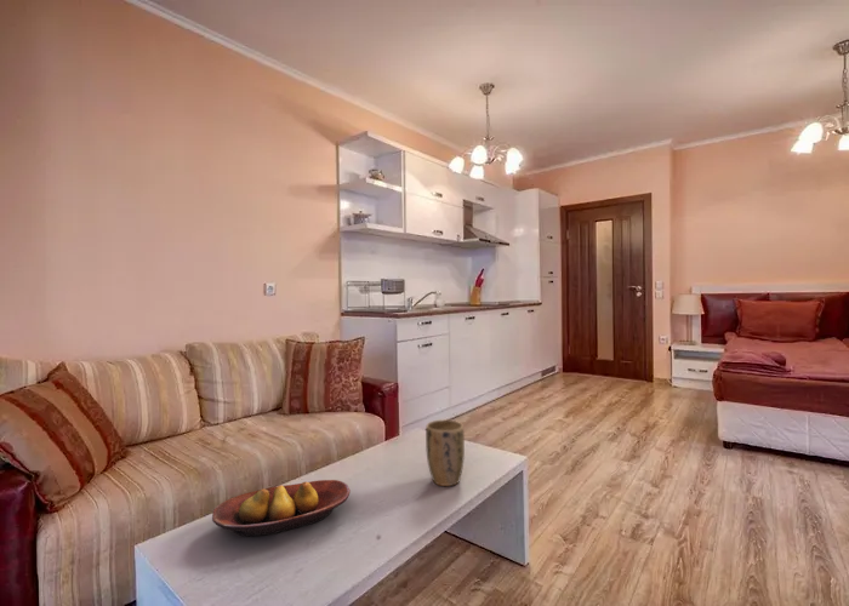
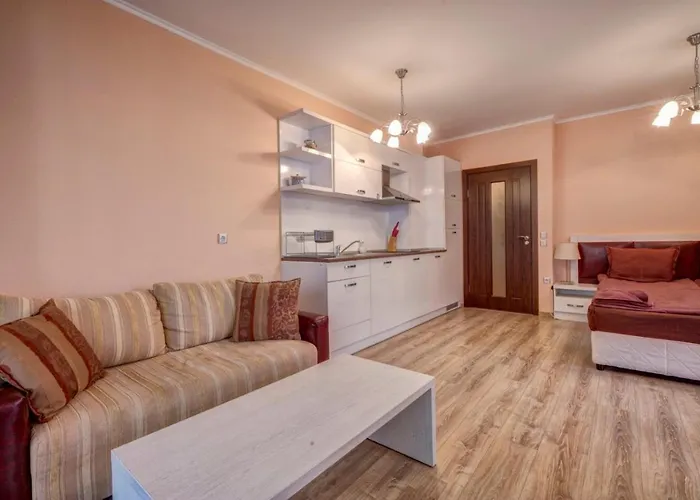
- plant pot [424,419,466,487]
- fruit bowl [211,479,351,537]
